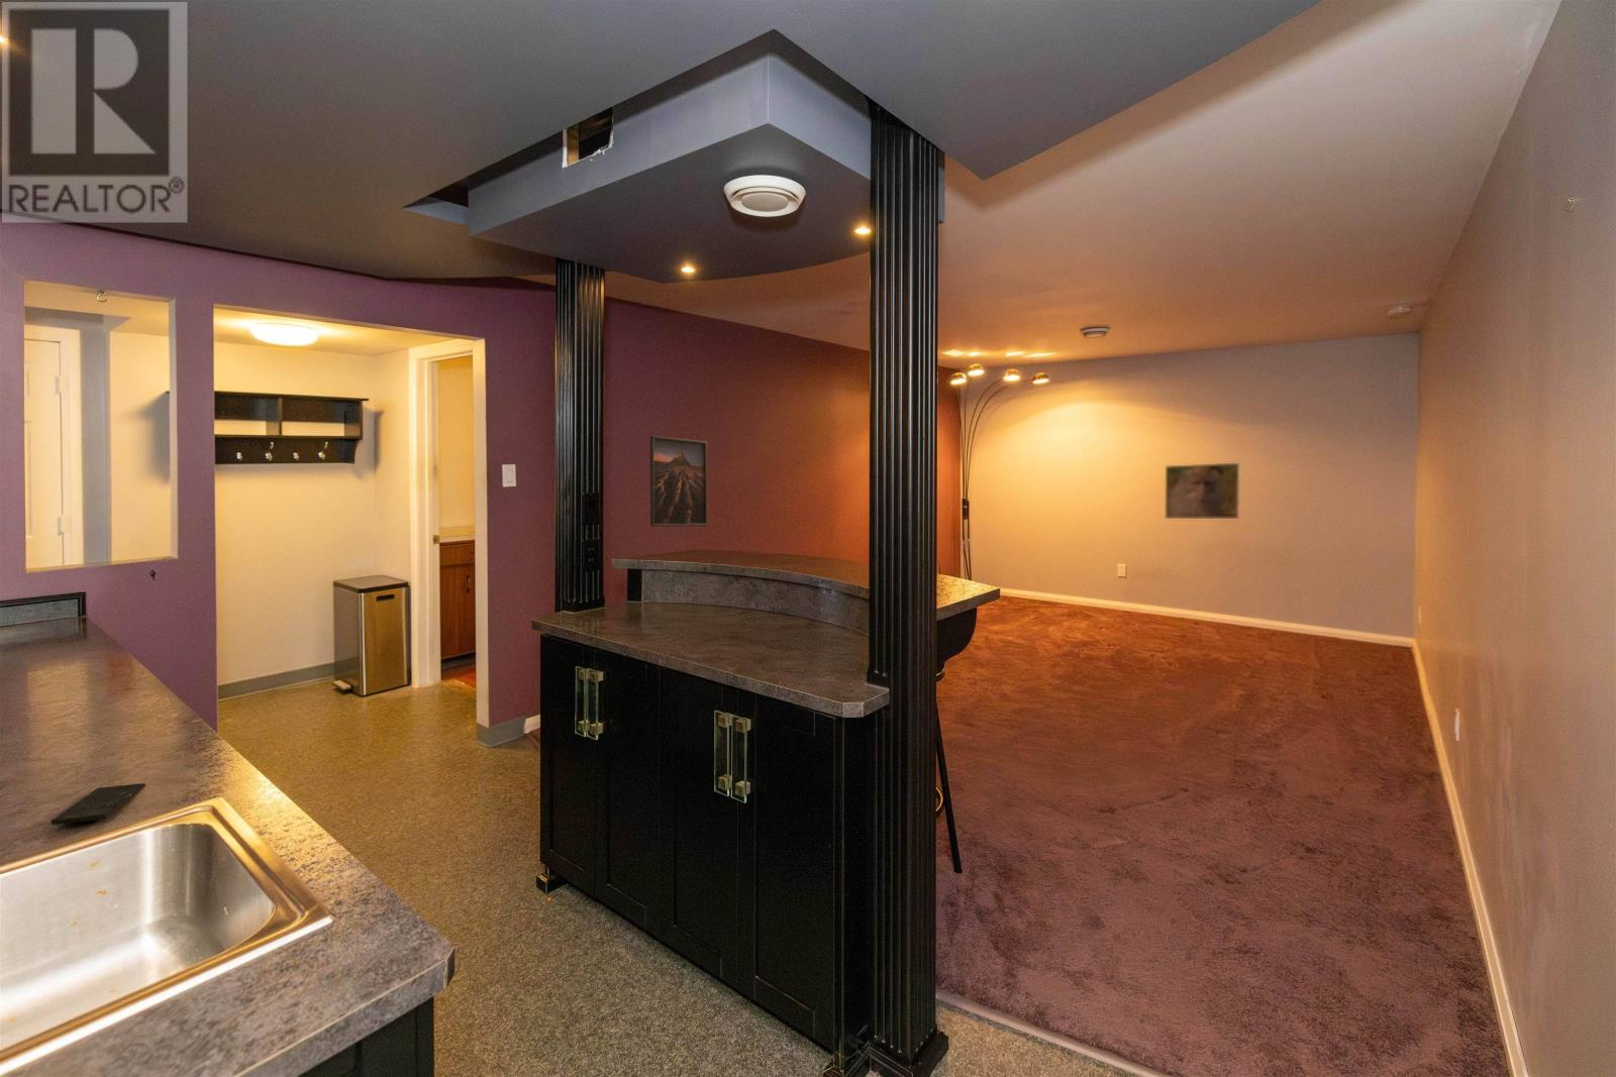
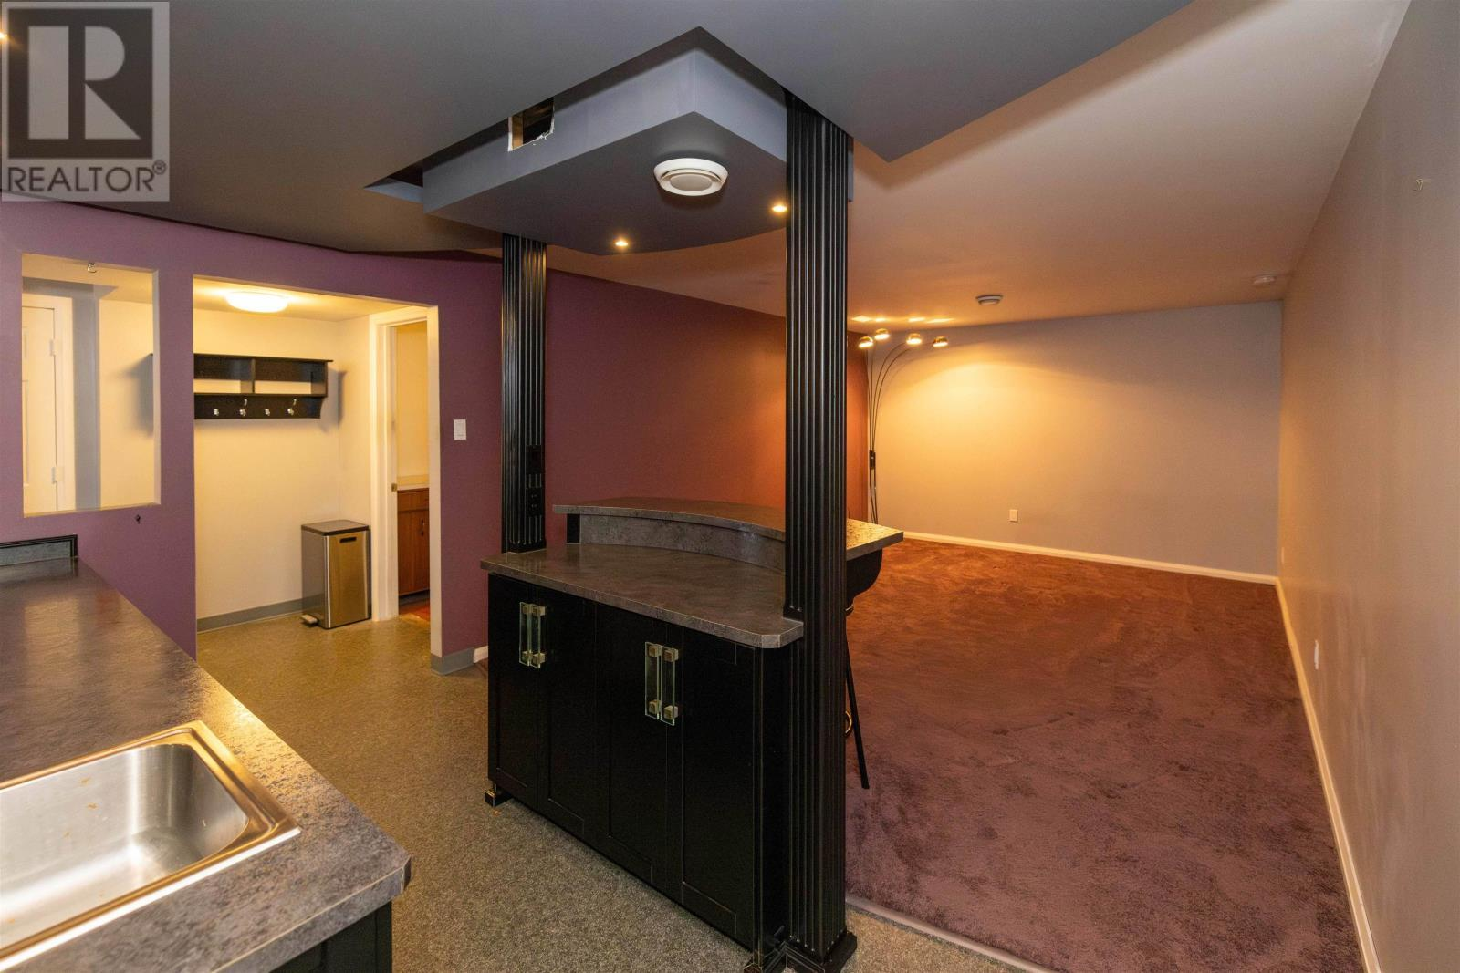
- smartphone [49,783,147,826]
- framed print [649,435,708,528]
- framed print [1165,463,1241,519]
